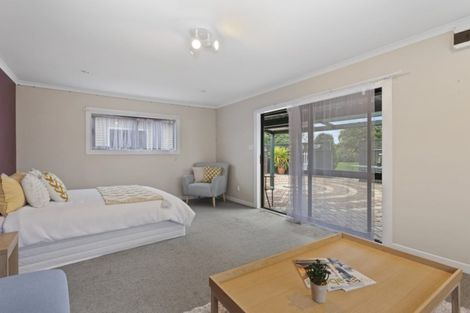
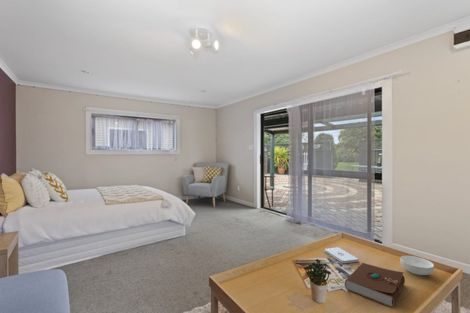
+ book [344,262,406,308]
+ notepad [324,246,360,264]
+ cereal bowl [399,255,435,276]
